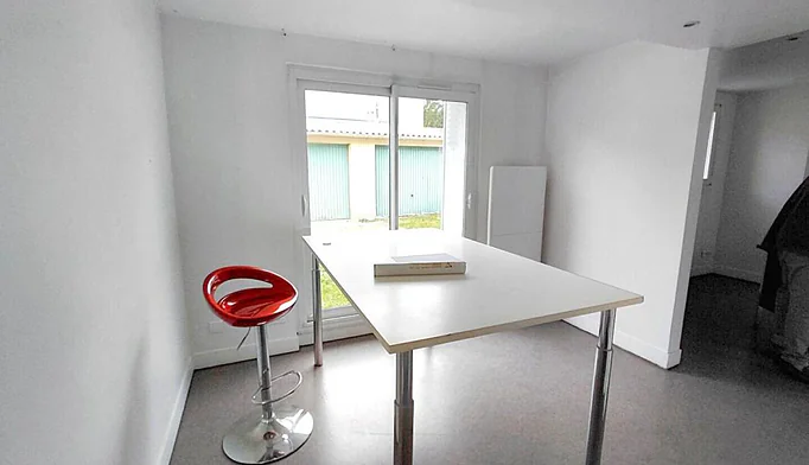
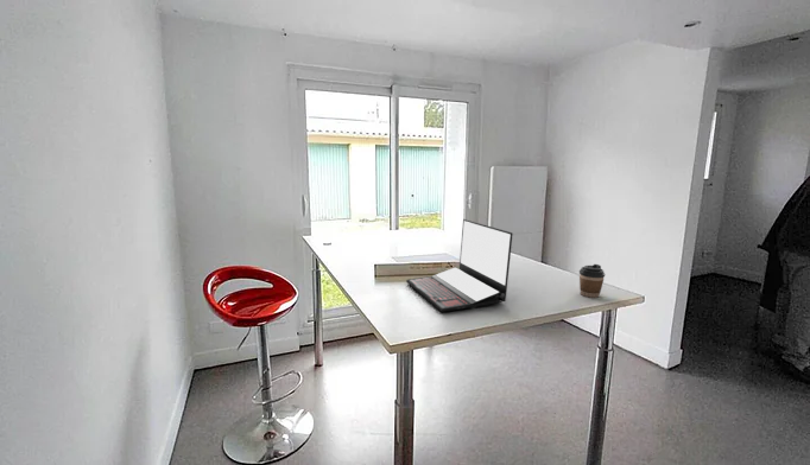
+ coffee cup [578,263,606,299]
+ laptop [405,218,514,313]
